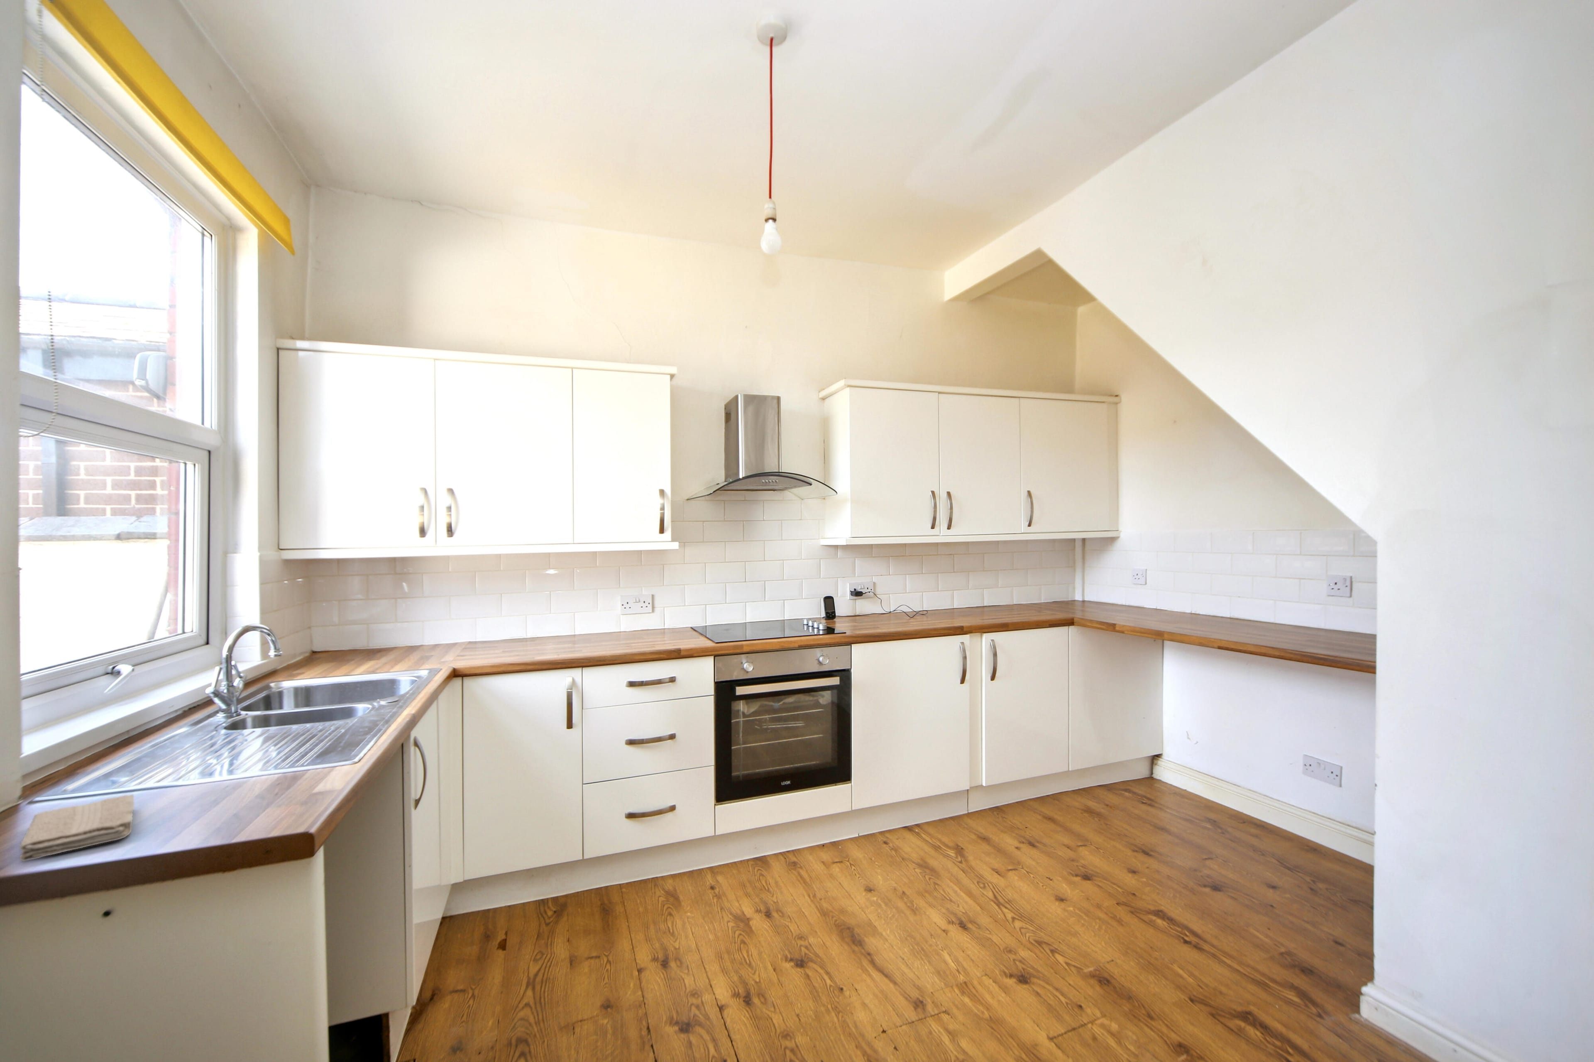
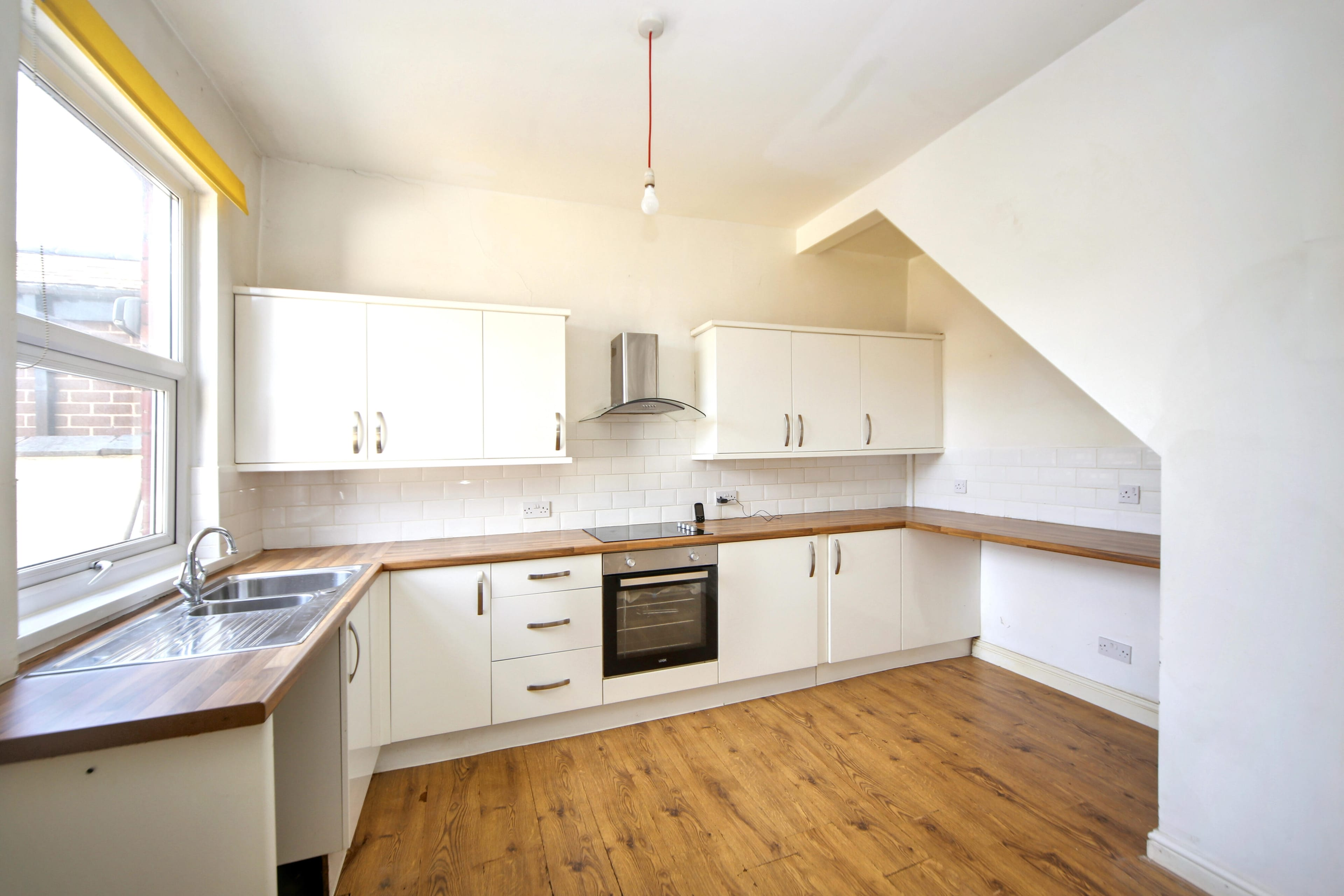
- washcloth [19,794,134,862]
